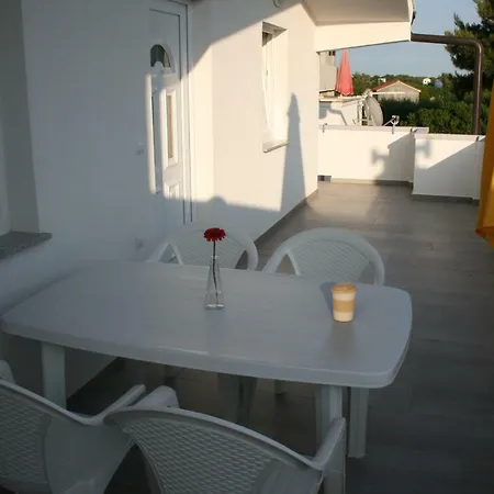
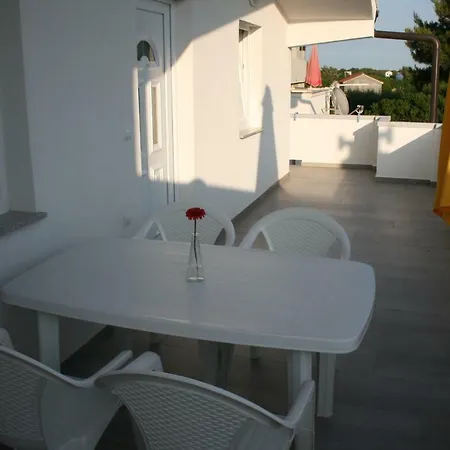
- coffee cup [329,282,358,323]
